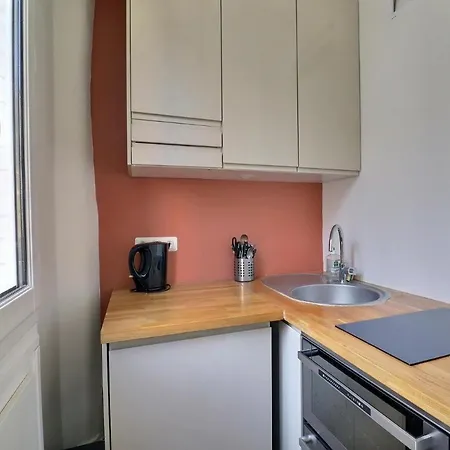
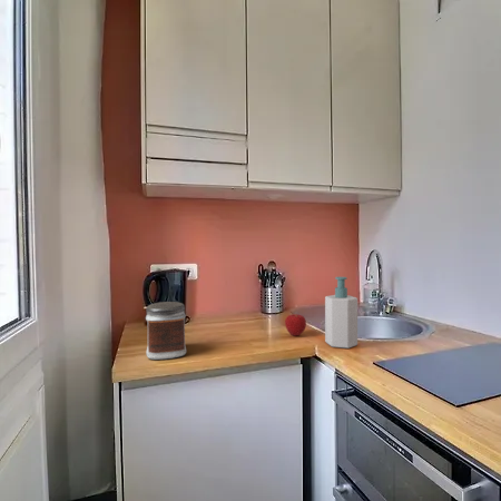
+ soap bottle [324,276,358,350]
+ jar [145,301,187,361]
+ apple [284,313,307,337]
